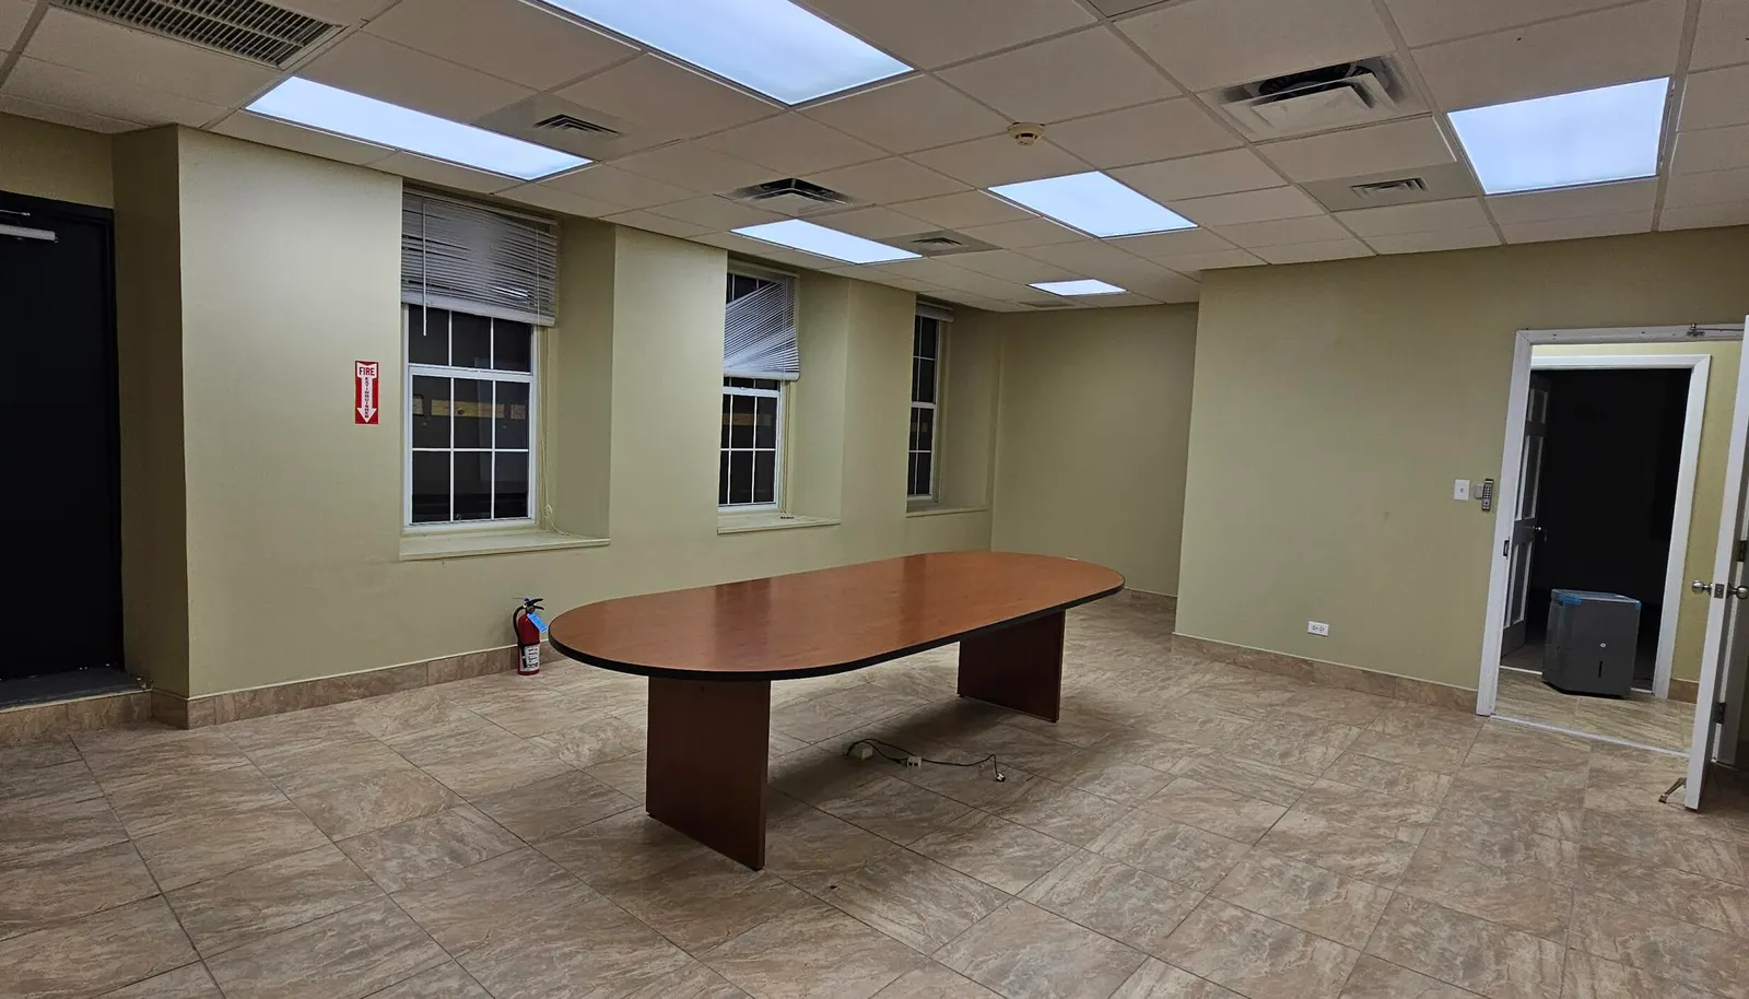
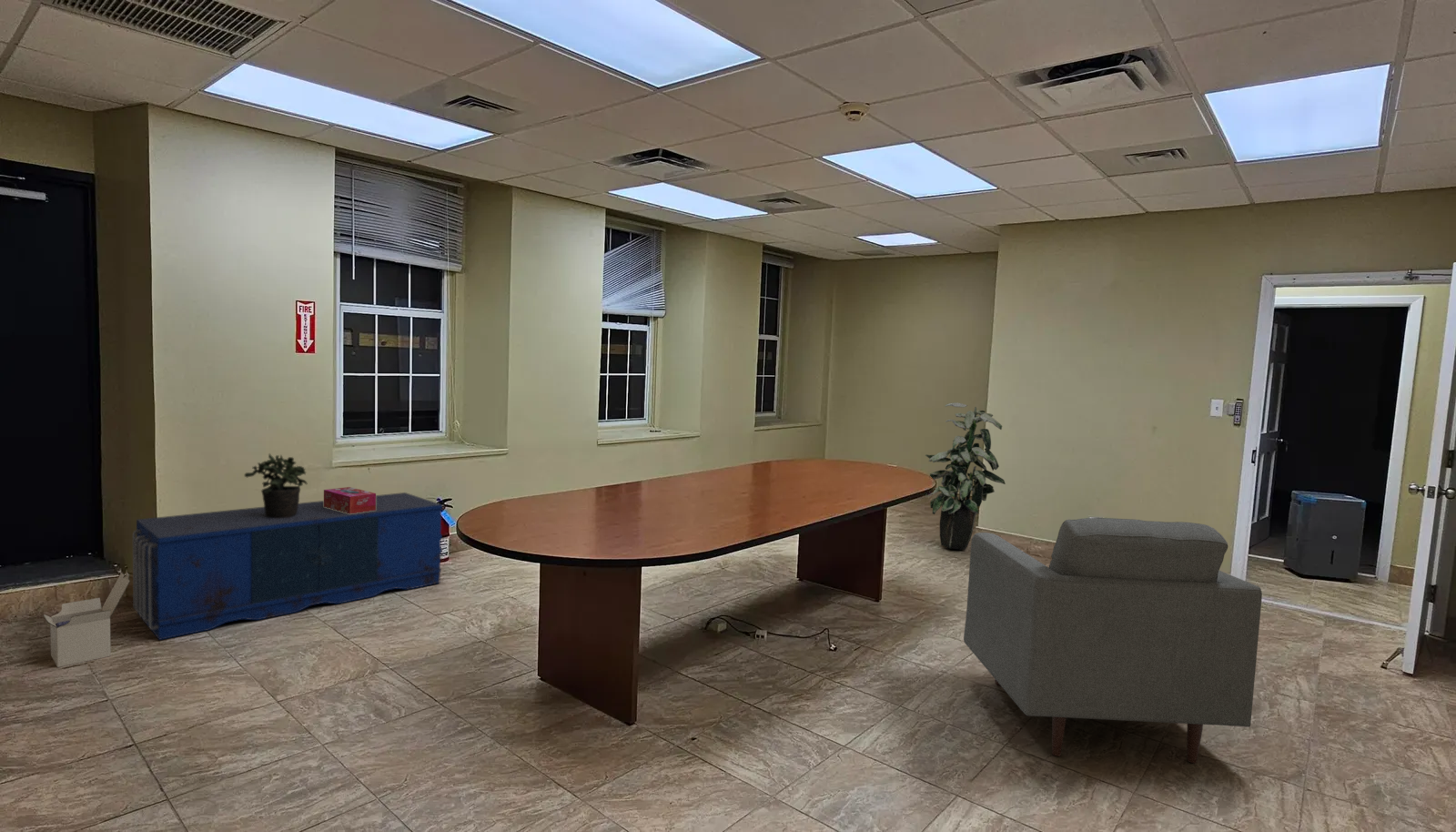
+ potted plant [244,452,308,518]
+ tissue box [323,486,377,514]
+ indoor plant [925,401,1006,551]
+ shipping container [132,492,443,641]
+ cardboard box [43,572,131,668]
+ chair [963,517,1263,764]
